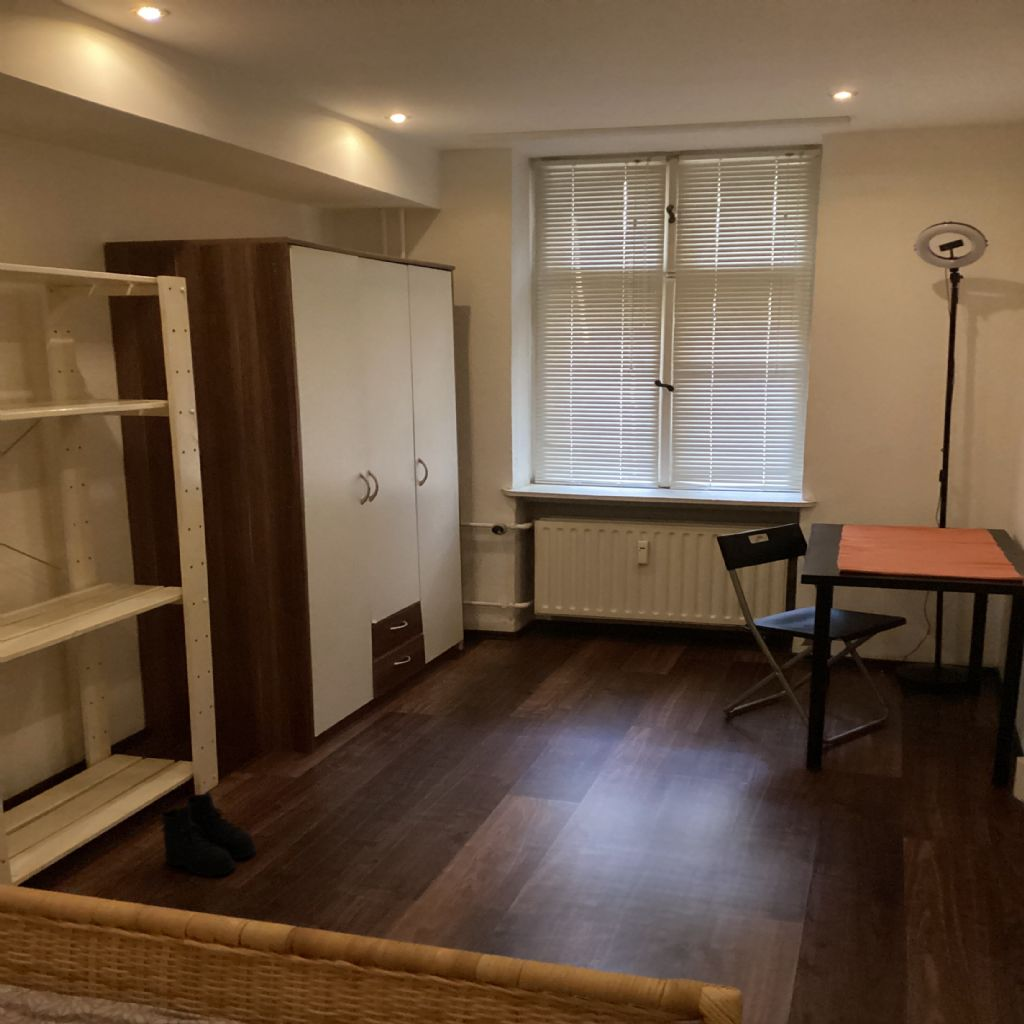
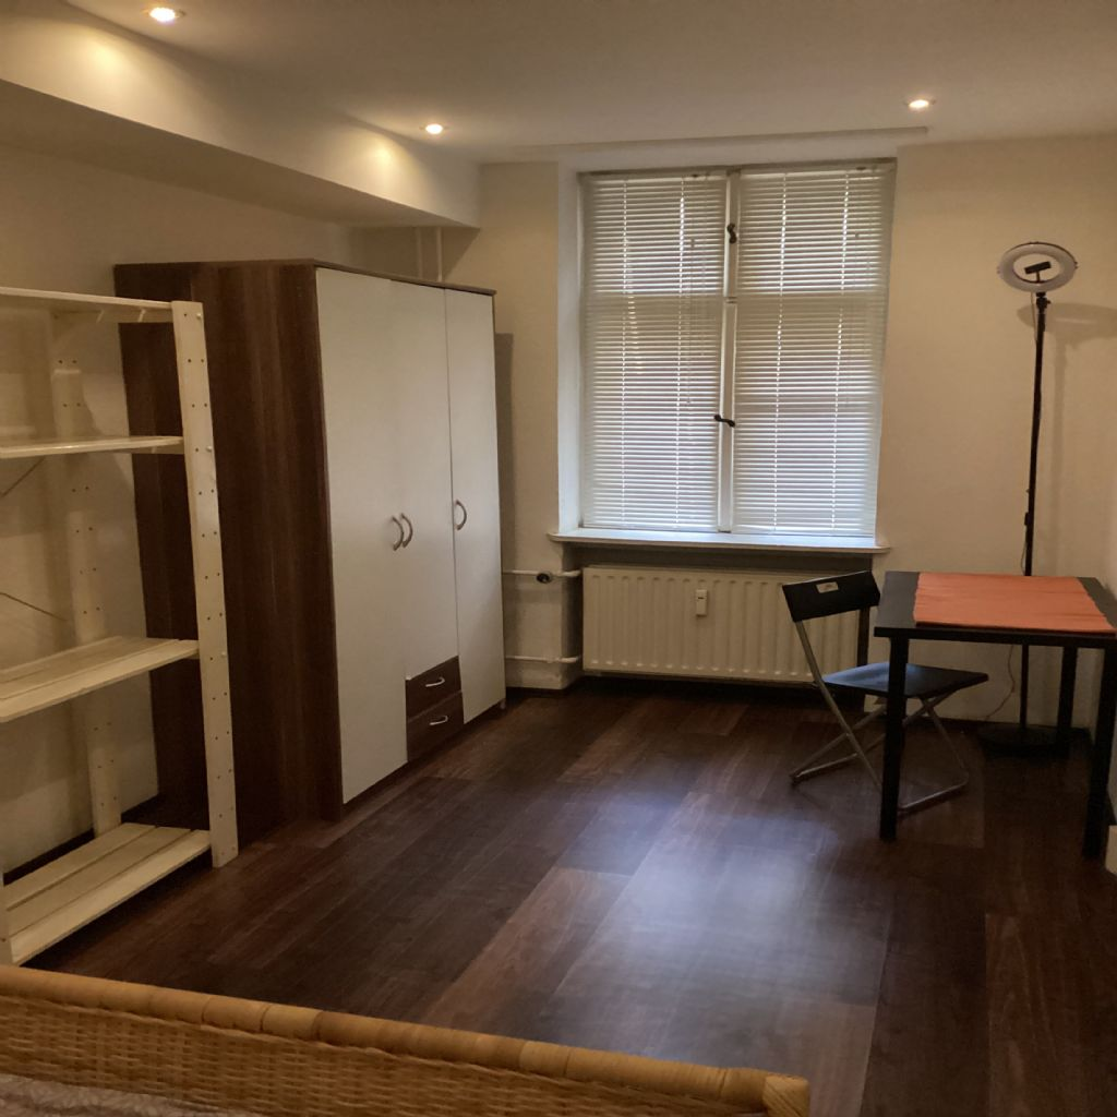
- boots [159,790,257,878]
